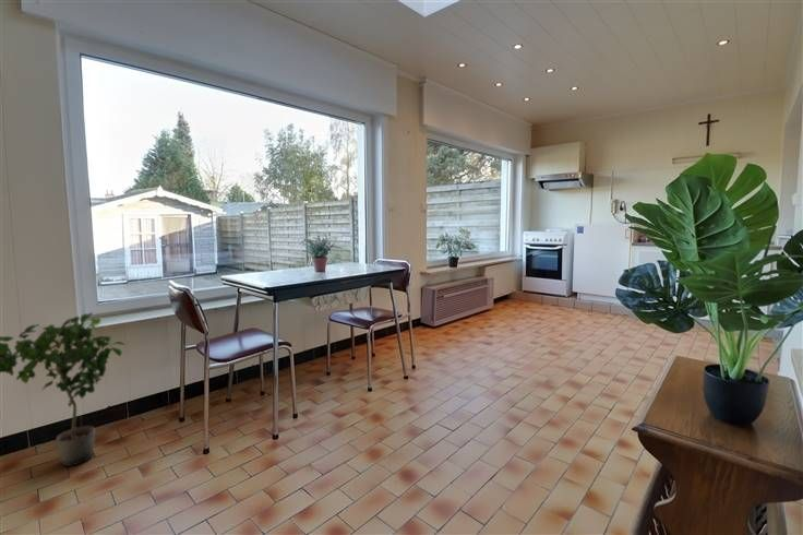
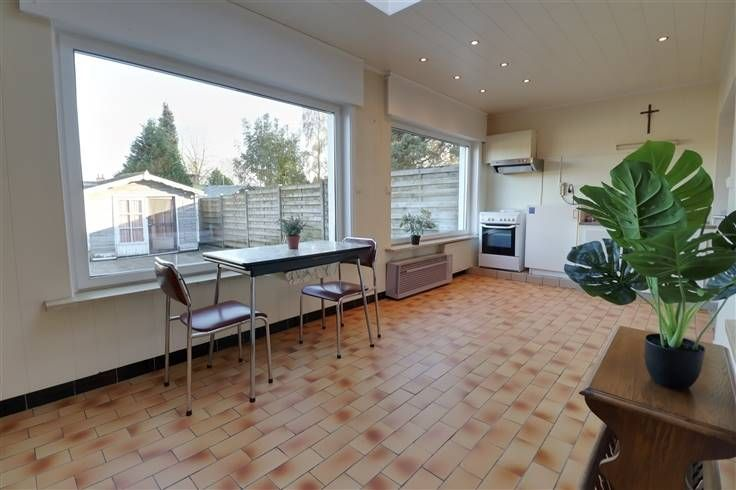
- potted plant [0,311,125,467]
